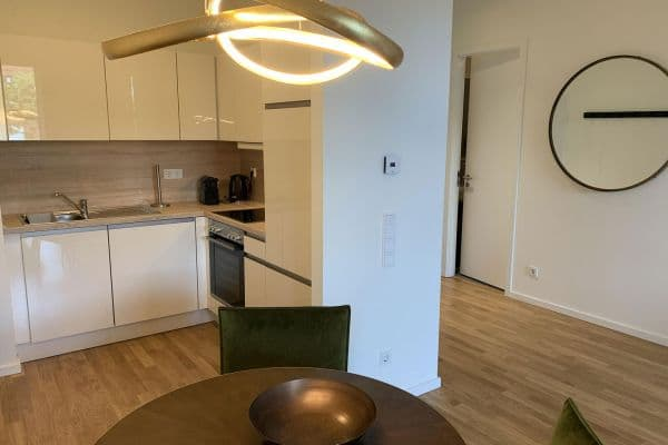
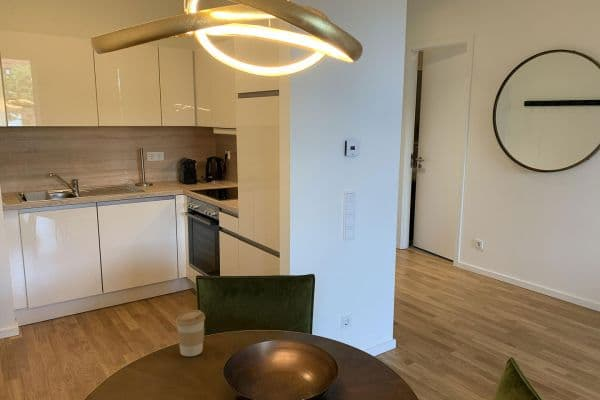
+ coffee cup [175,309,206,357]
